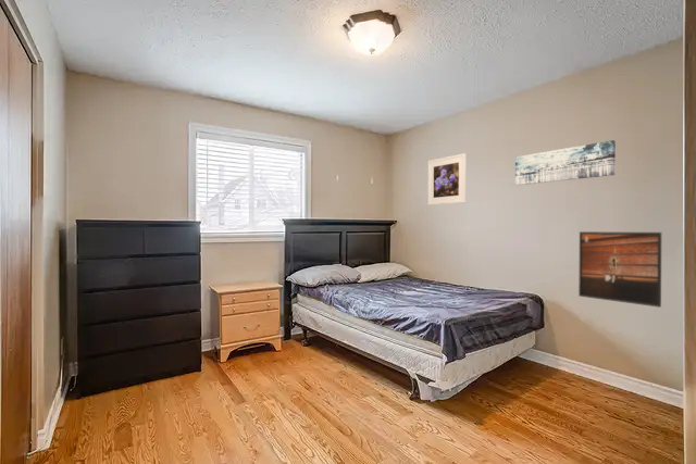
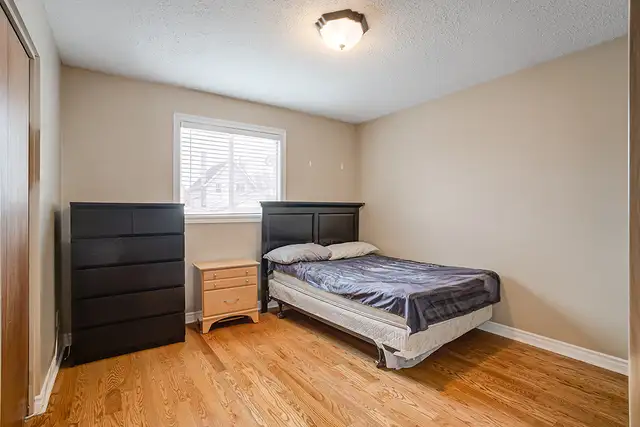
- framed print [426,152,468,206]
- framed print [577,230,662,309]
- wall art [514,139,617,186]
